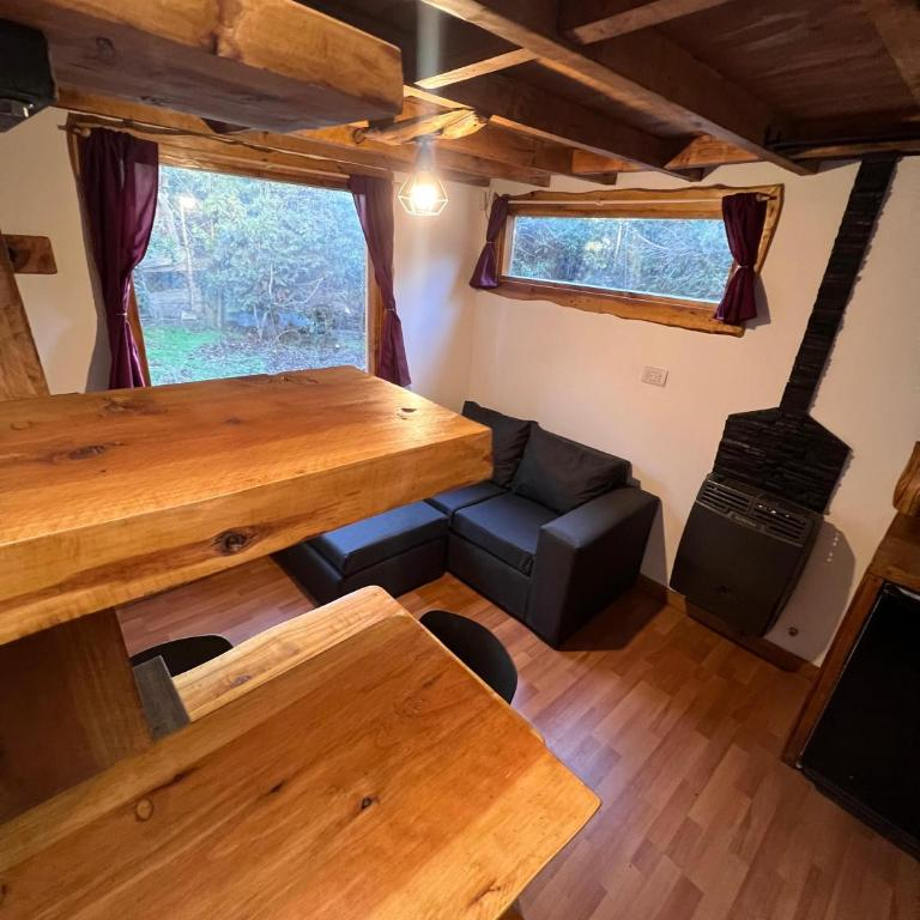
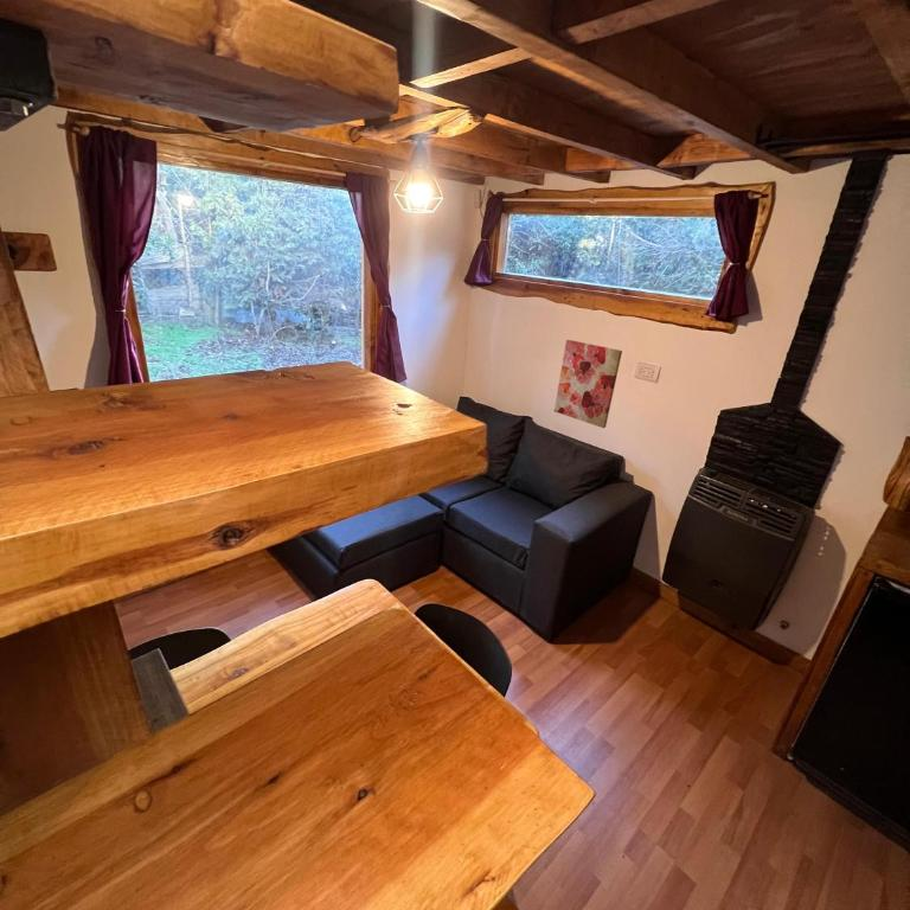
+ wall art [553,339,623,429]
